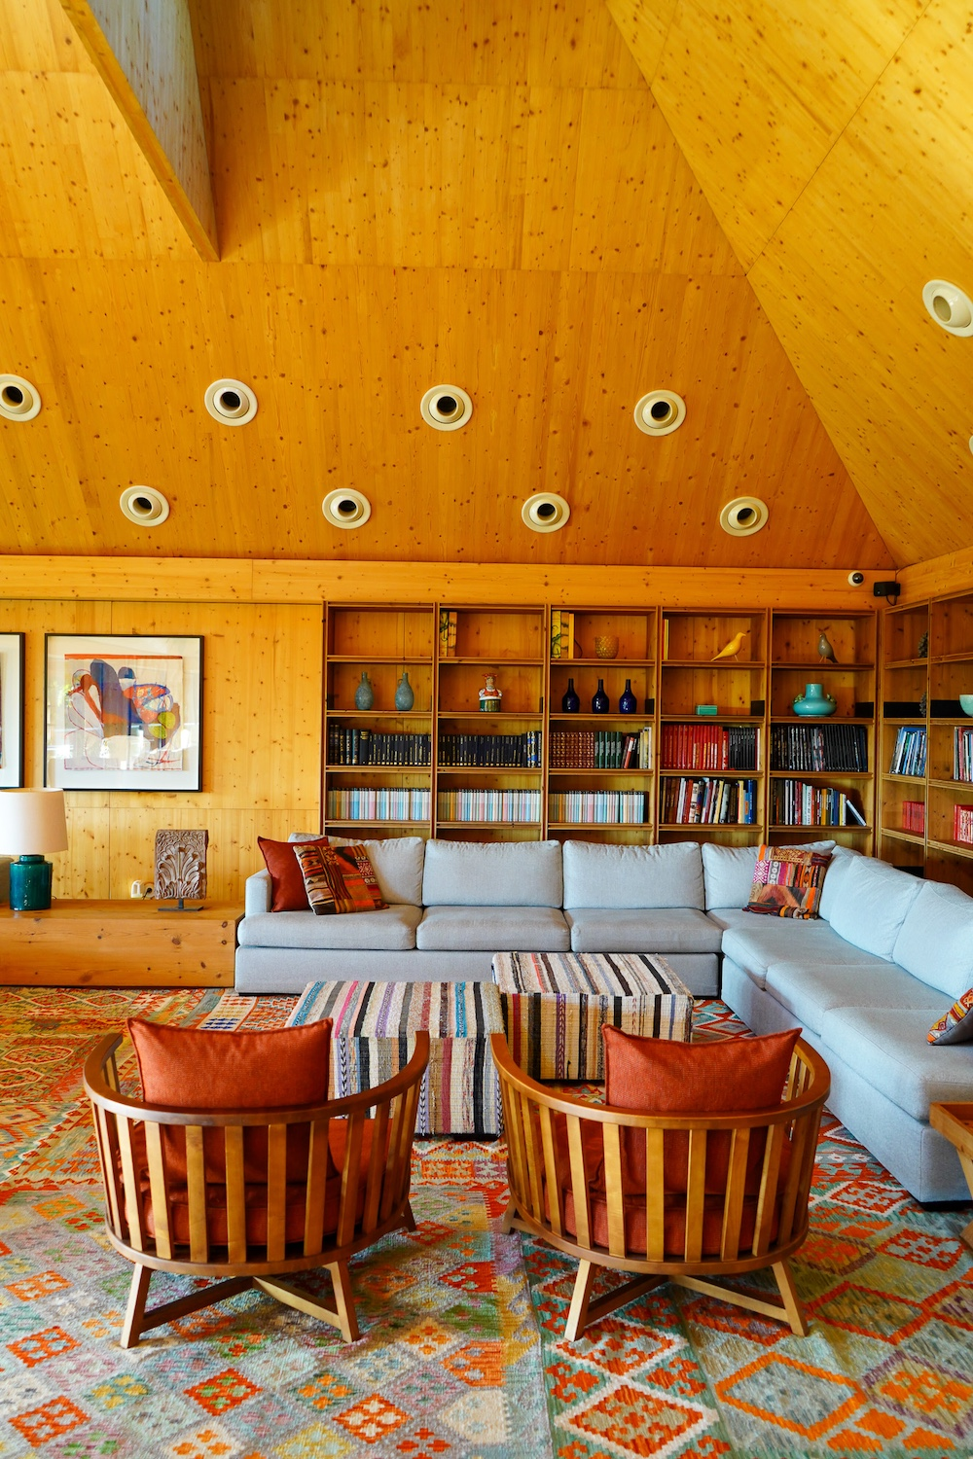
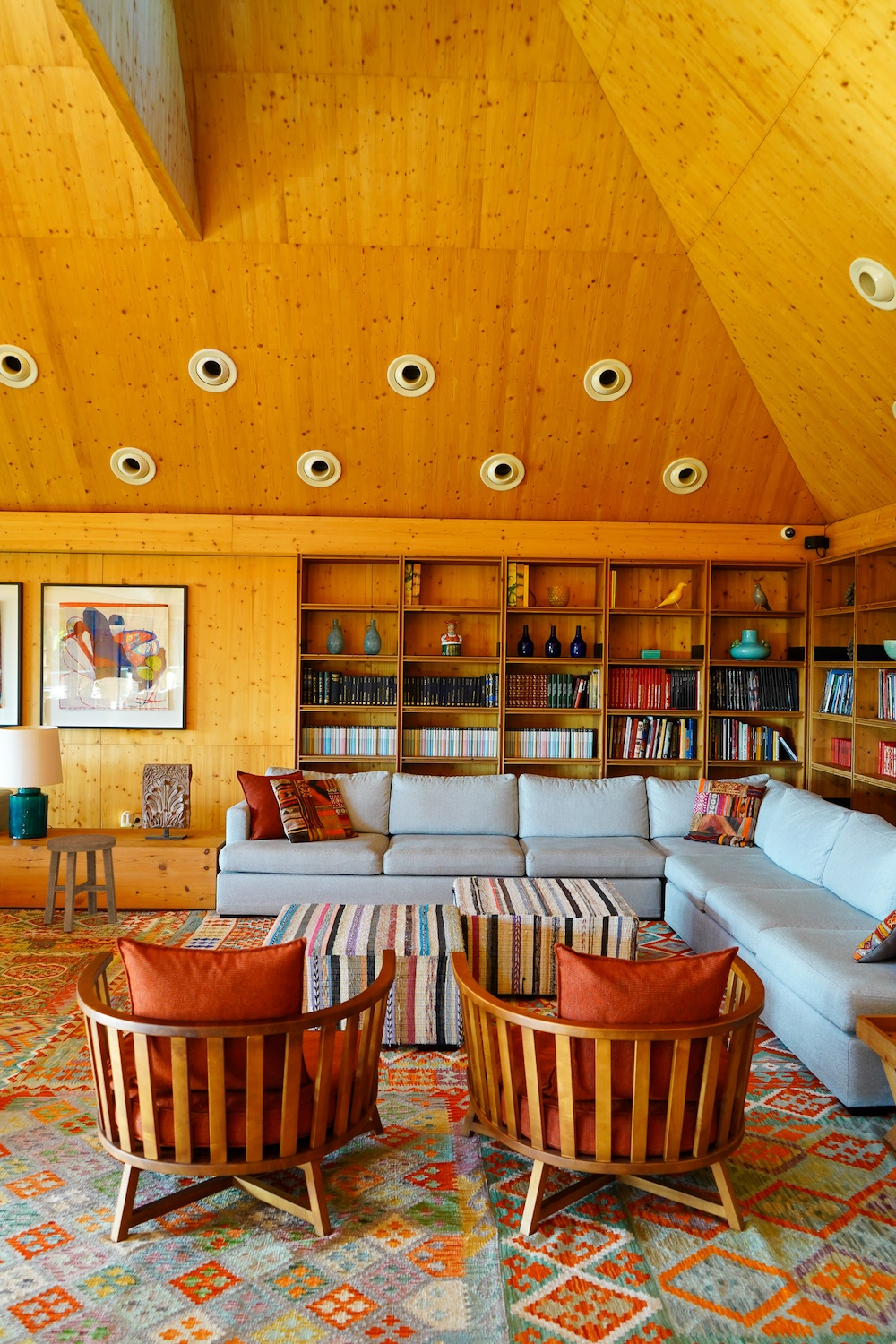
+ stool [43,833,118,933]
